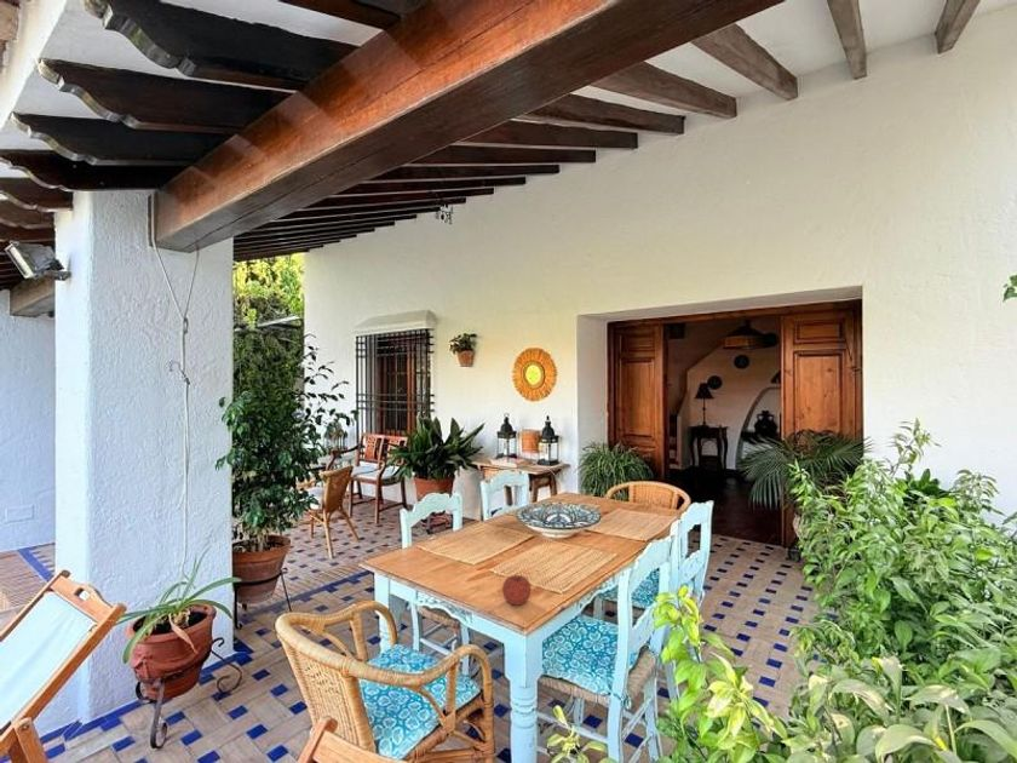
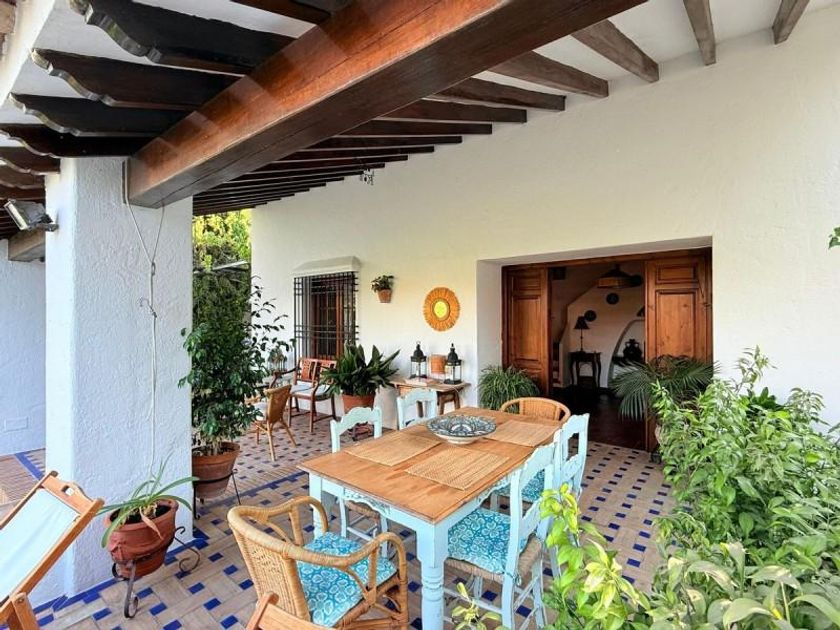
- fruit [501,573,532,607]
